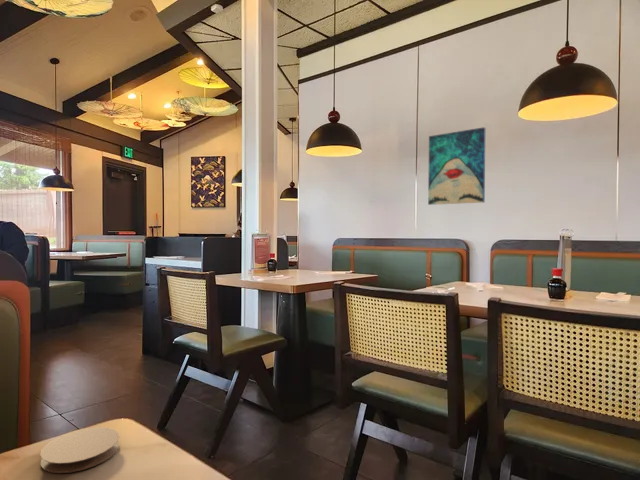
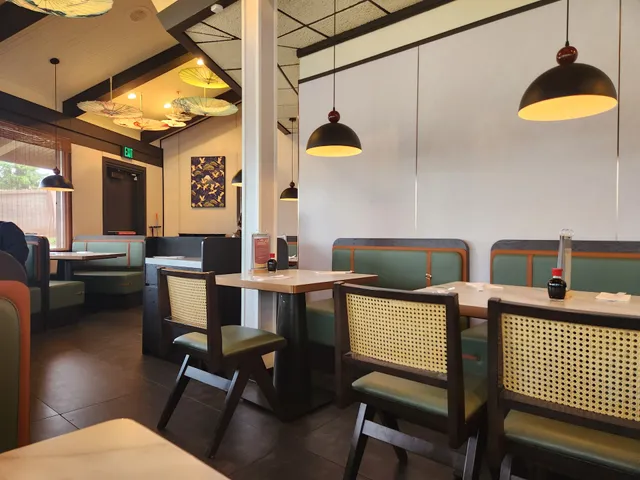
- coaster [39,426,120,474]
- wall art [427,126,487,206]
